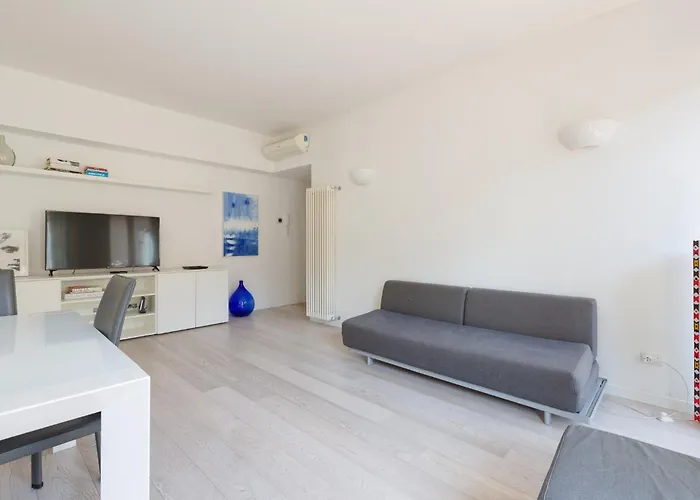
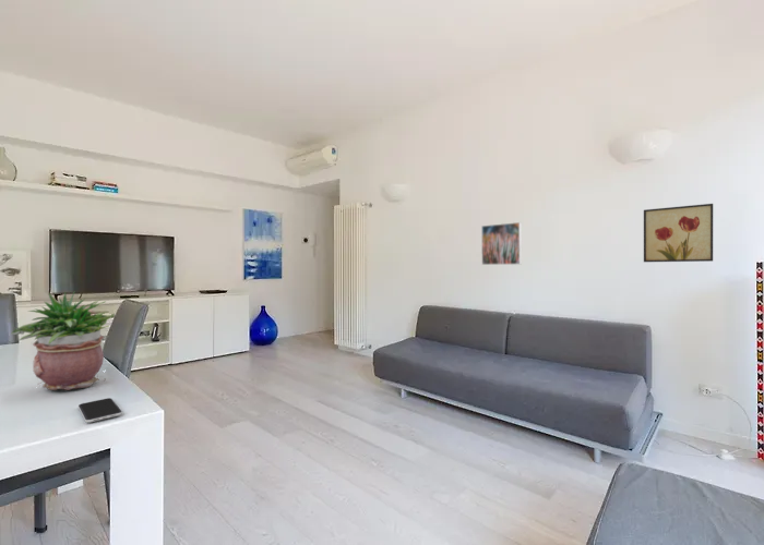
+ smartphone [77,397,123,424]
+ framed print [480,221,523,266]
+ potted plant [10,292,116,391]
+ wall art [643,203,714,263]
